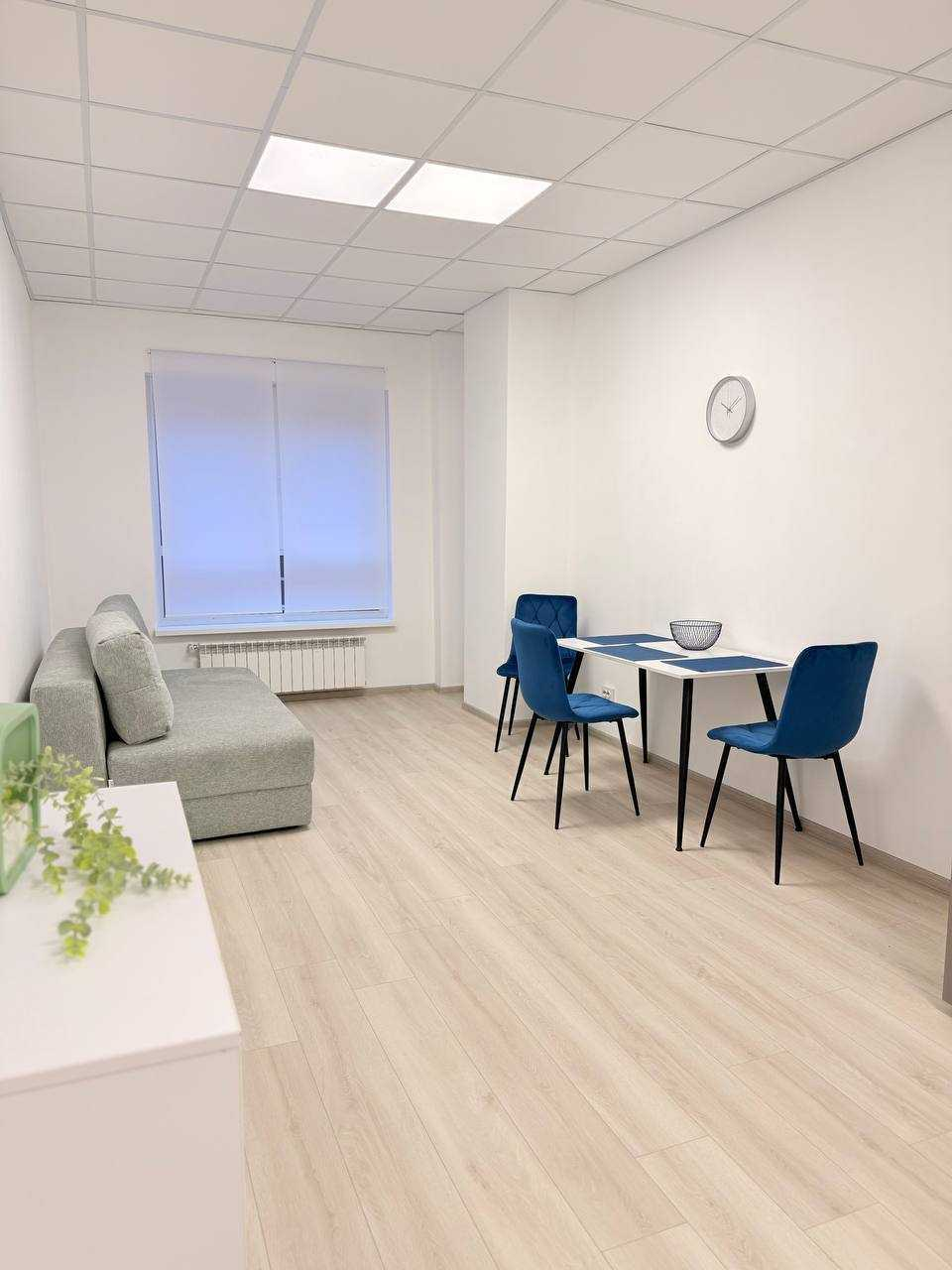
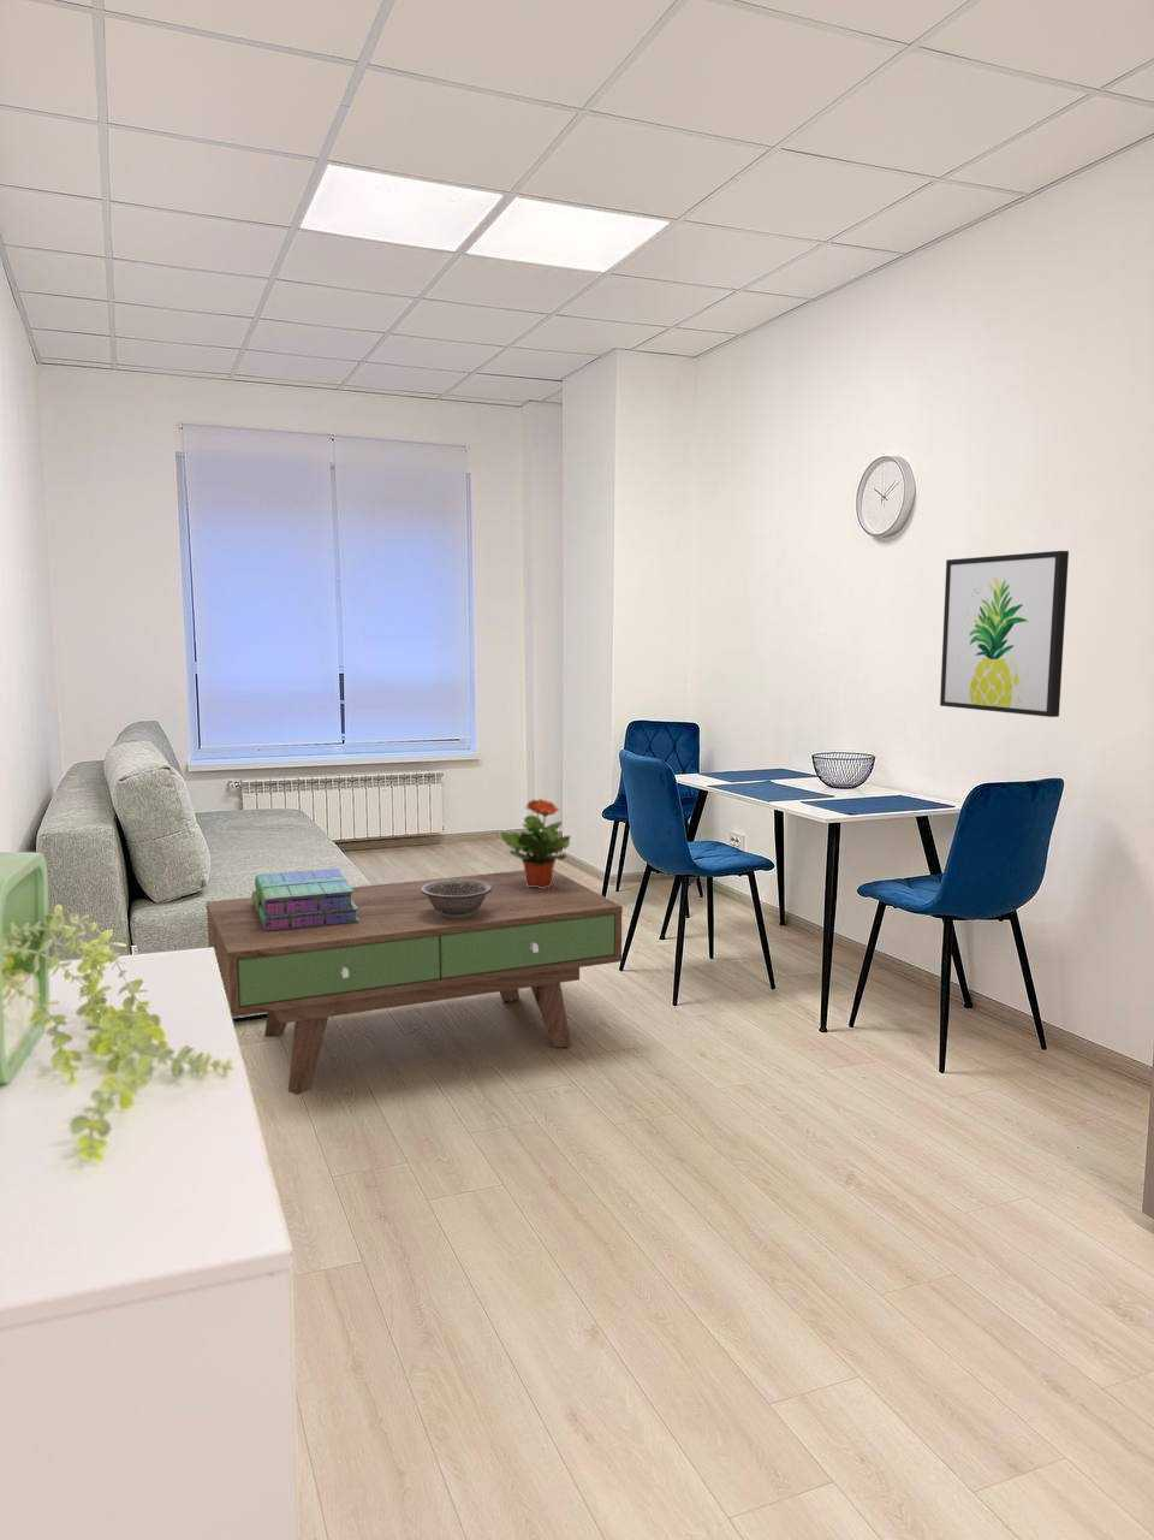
+ potted plant [499,798,572,888]
+ wall art [938,549,1070,718]
+ coffee table [206,868,624,1096]
+ decorative bowl [421,879,493,918]
+ stack of books [250,867,360,931]
